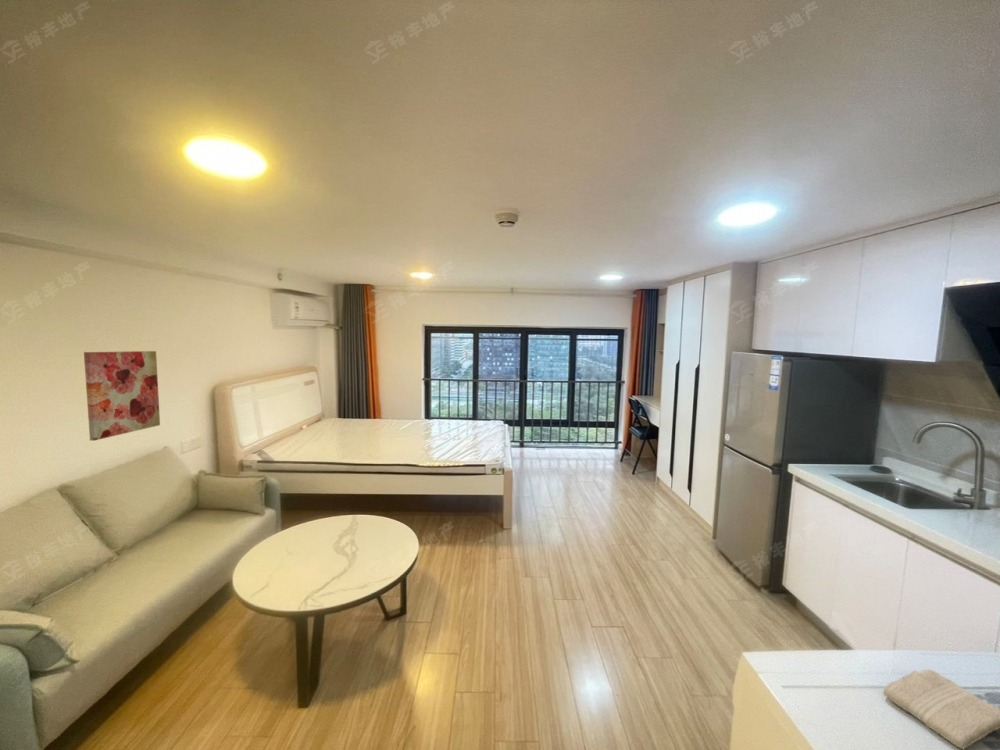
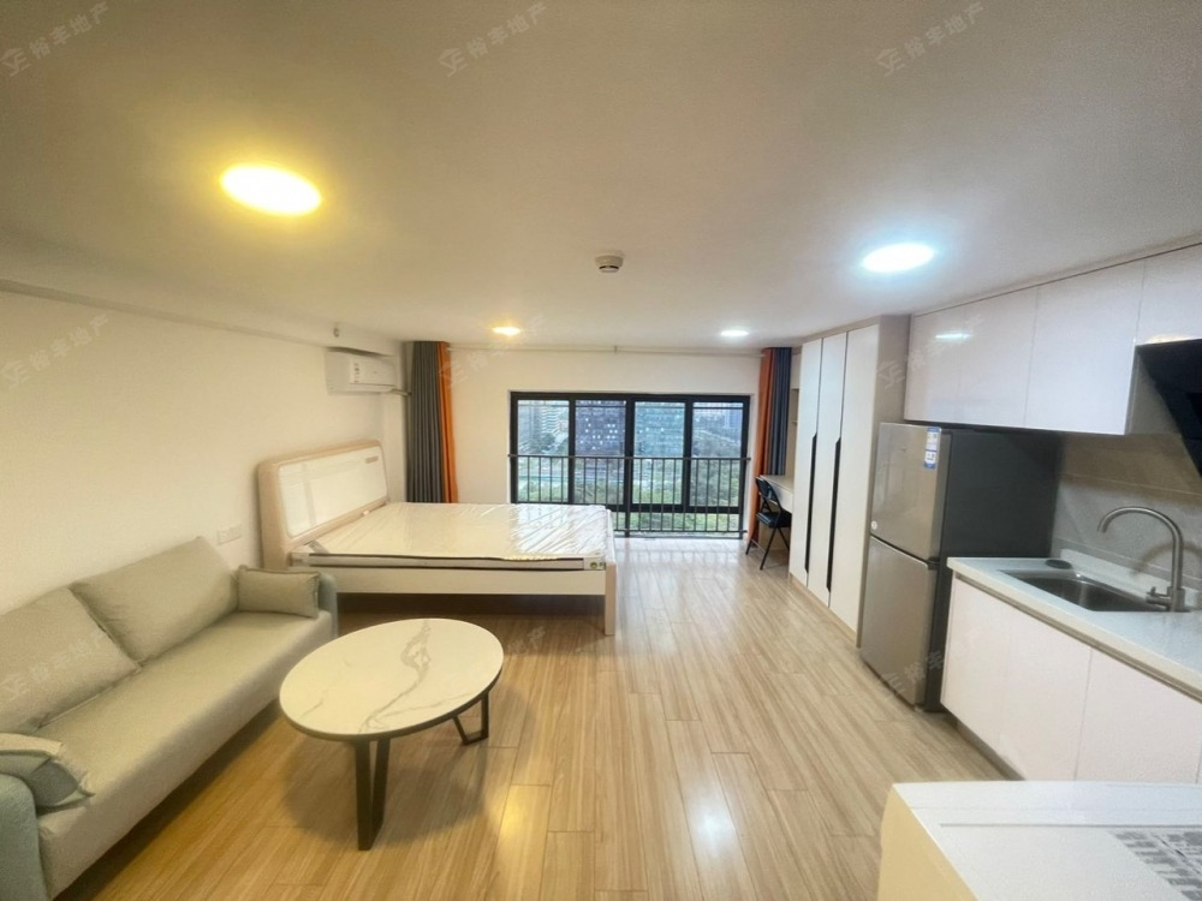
- wall art [83,350,161,441]
- washcloth [882,668,1000,750]
